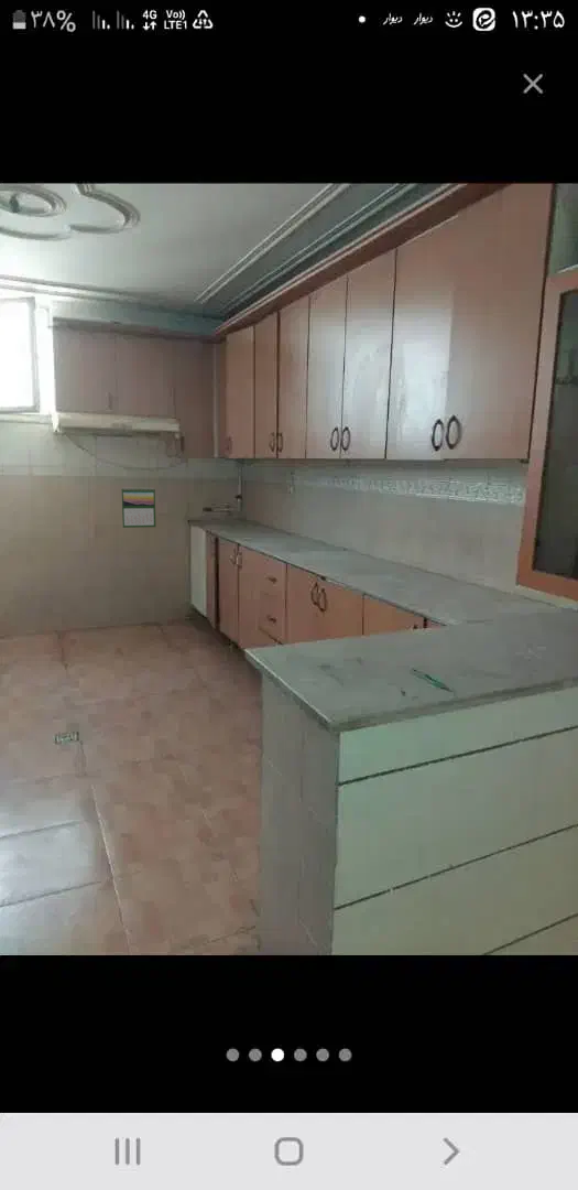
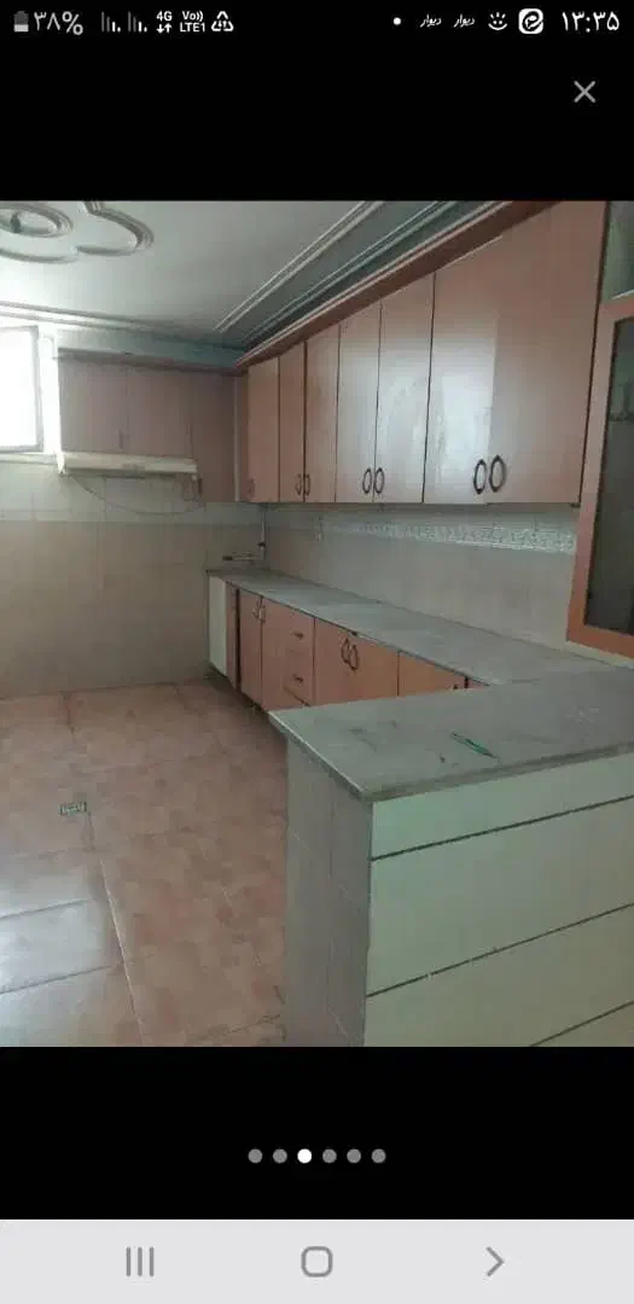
- calendar [120,486,156,529]
